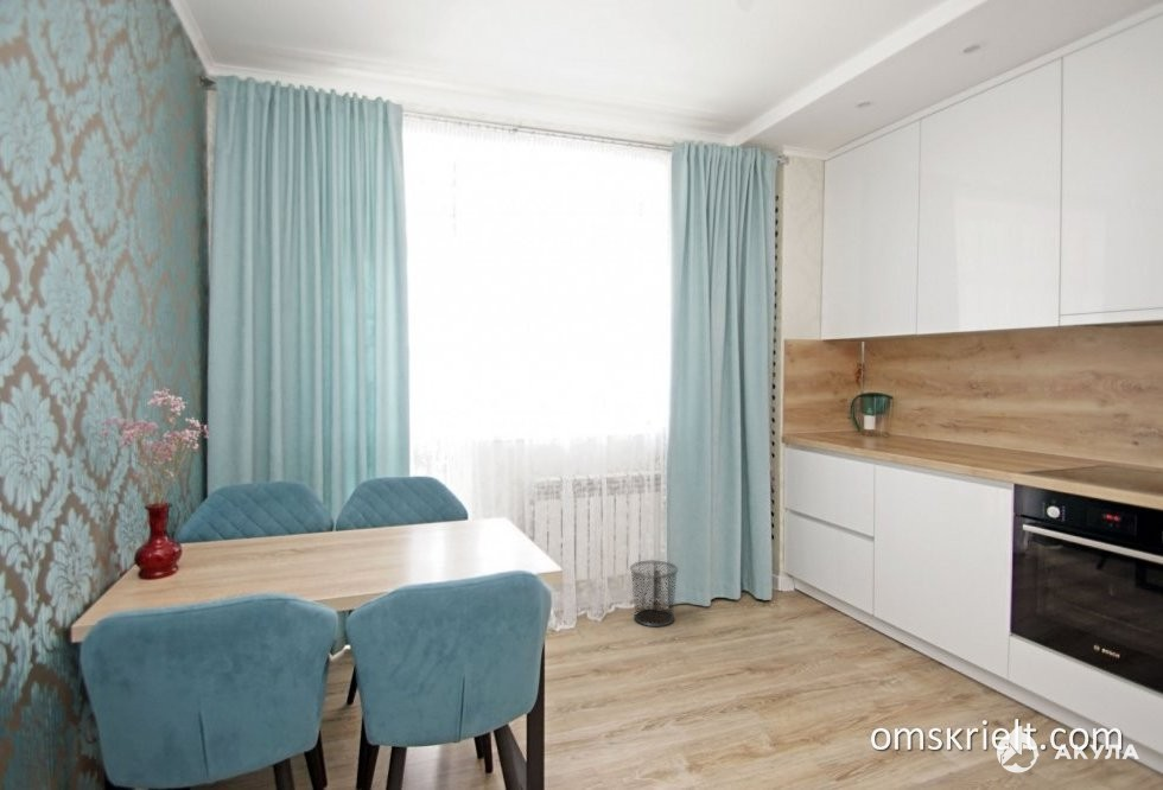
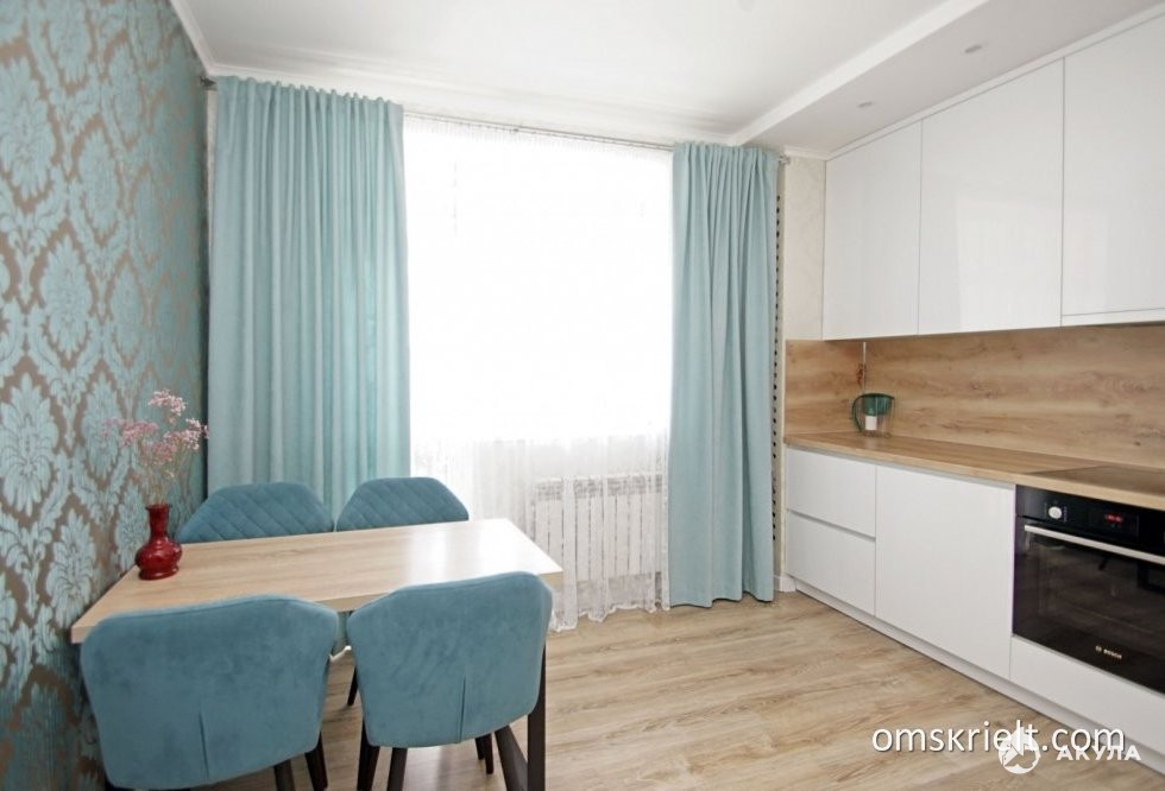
- waste bin [629,560,680,627]
